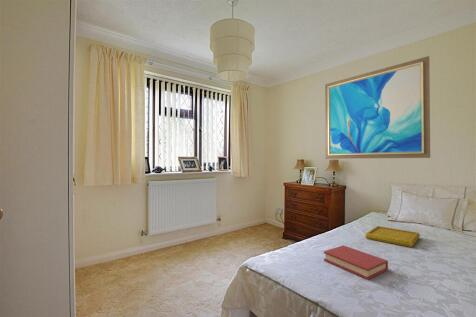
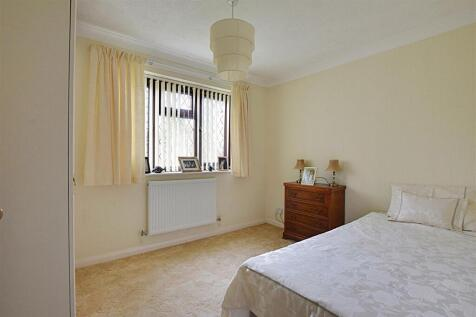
- wall art [324,55,431,160]
- hardback book [323,244,389,280]
- serving tray [364,225,421,248]
